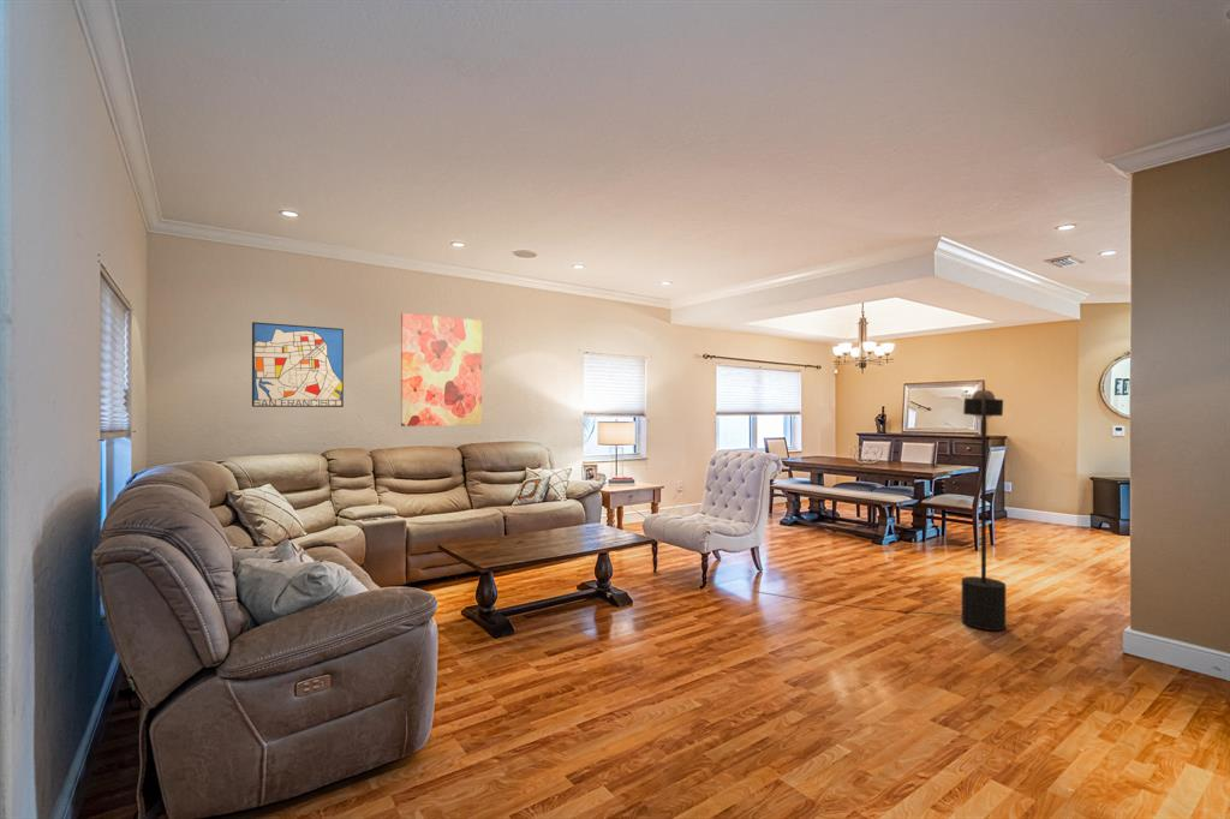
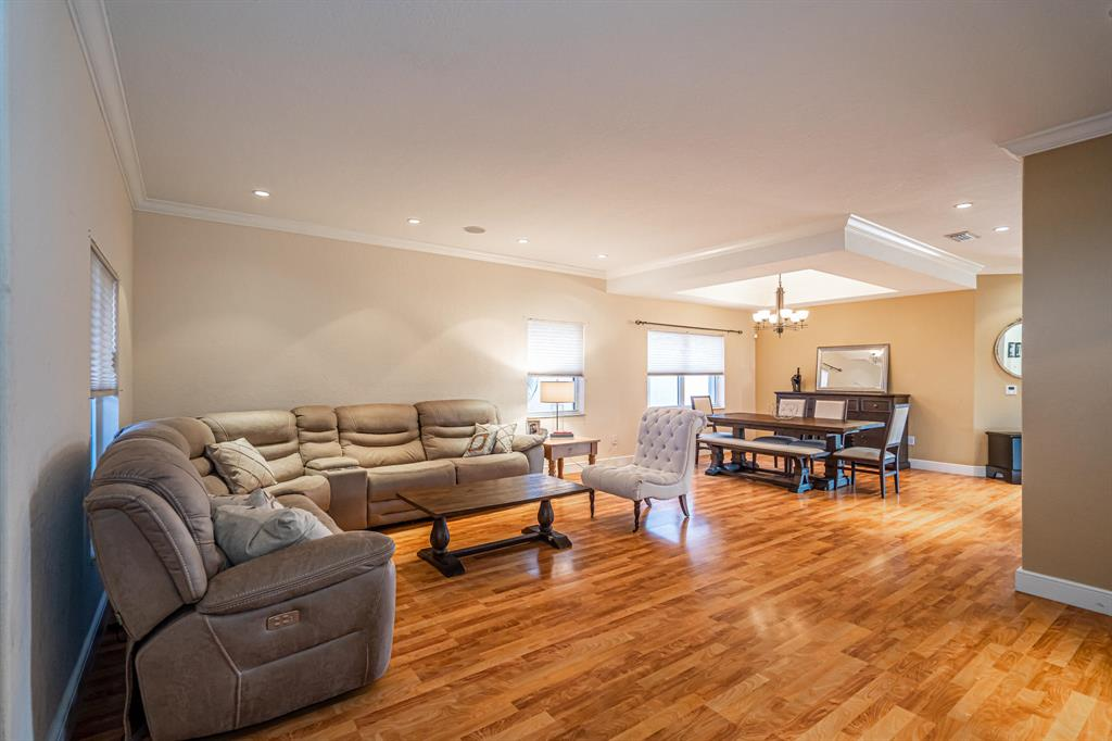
- floor lamp [753,388,1007,632]
- wall art [251,321,345,408]
- wall art [400,312,483,428]
